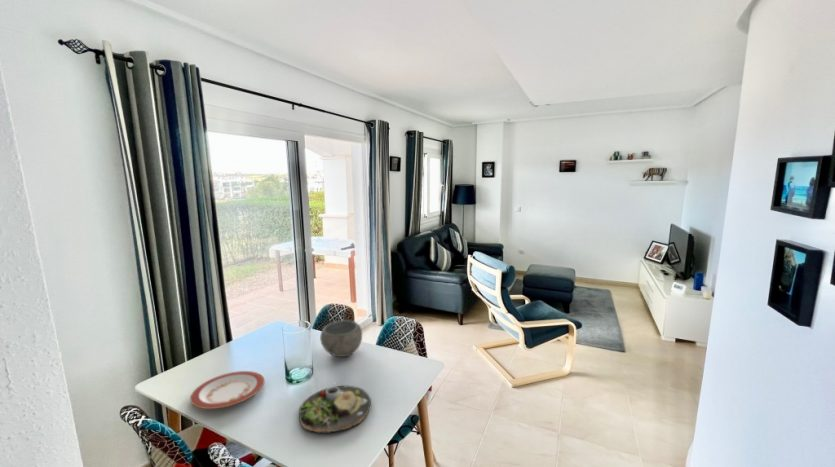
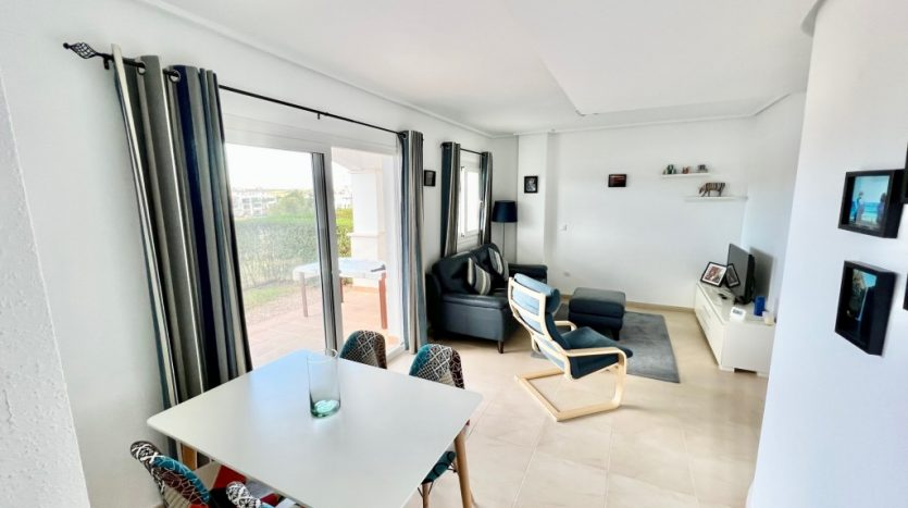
- dinner plate [298,381,372,433]
- bowl [319,319,363,358]
- plate [189,370,266,410]
